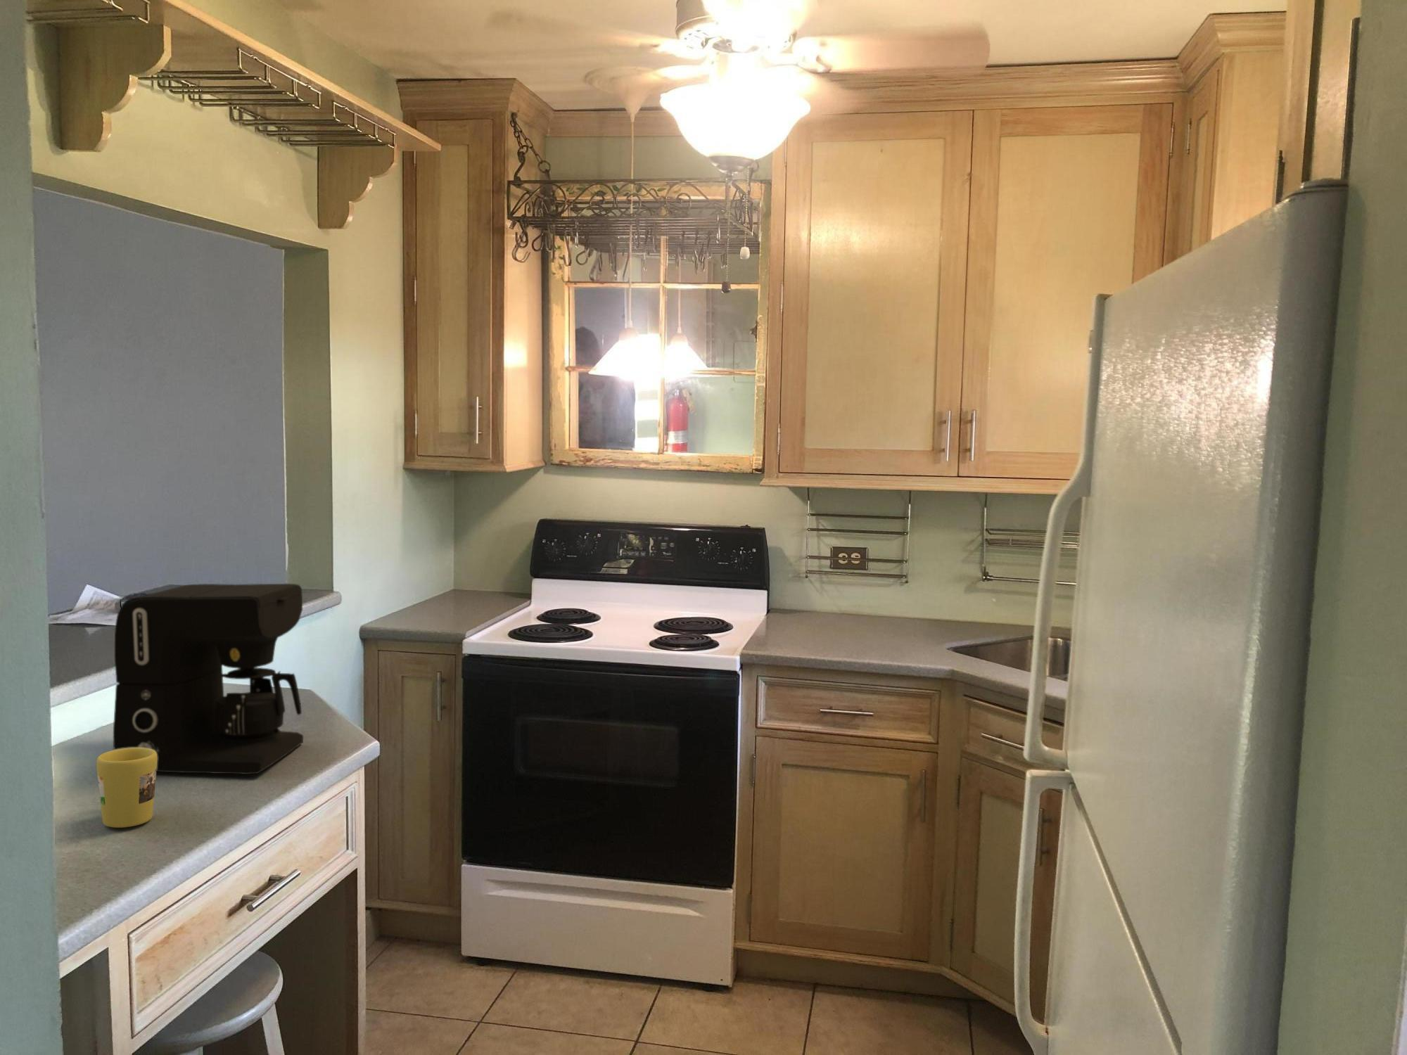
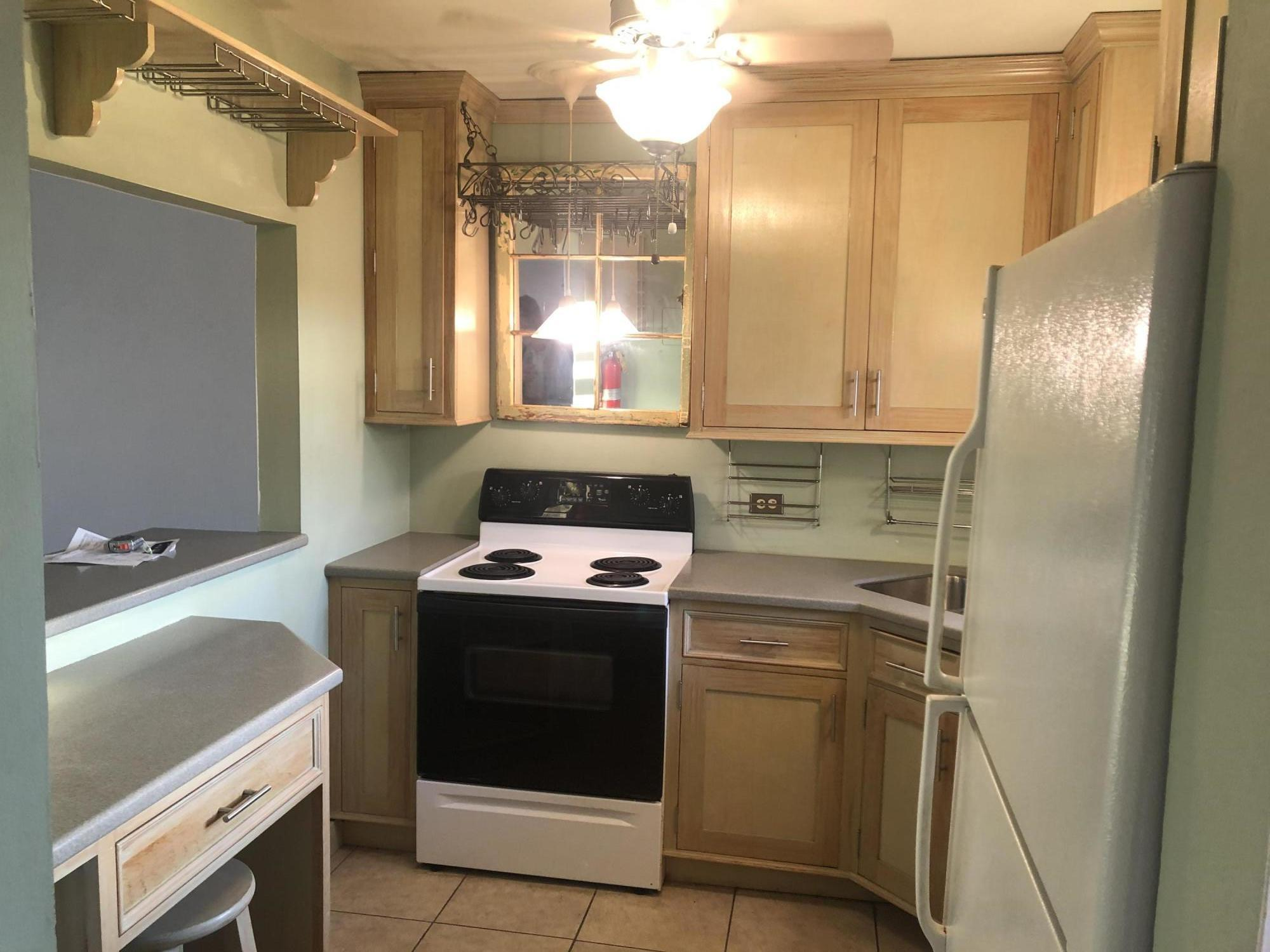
- coffee maker [113,583,304,775]
- mug [95,748,157,829]
